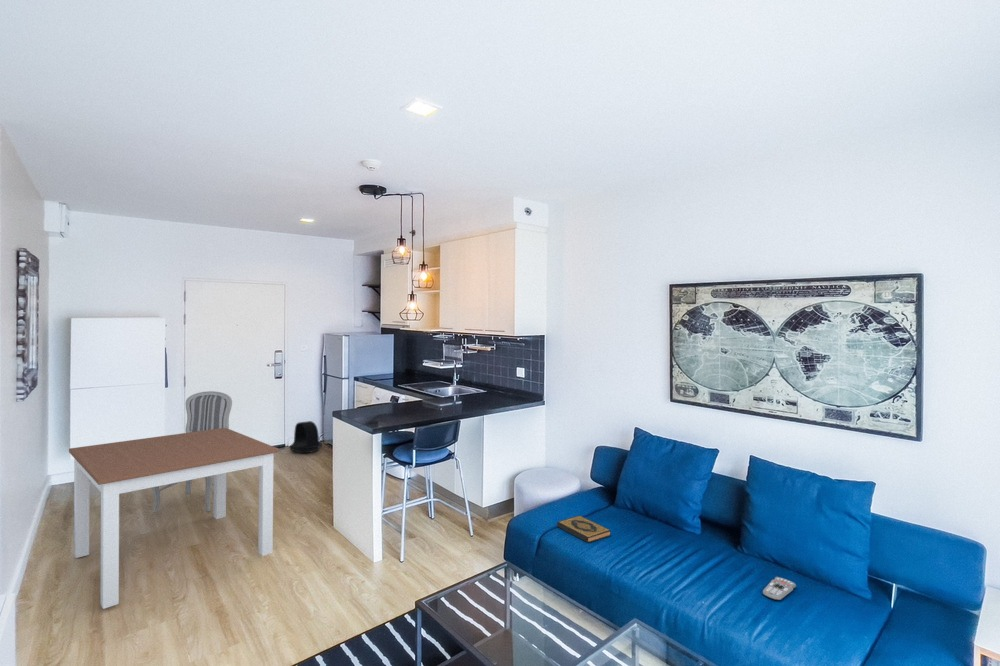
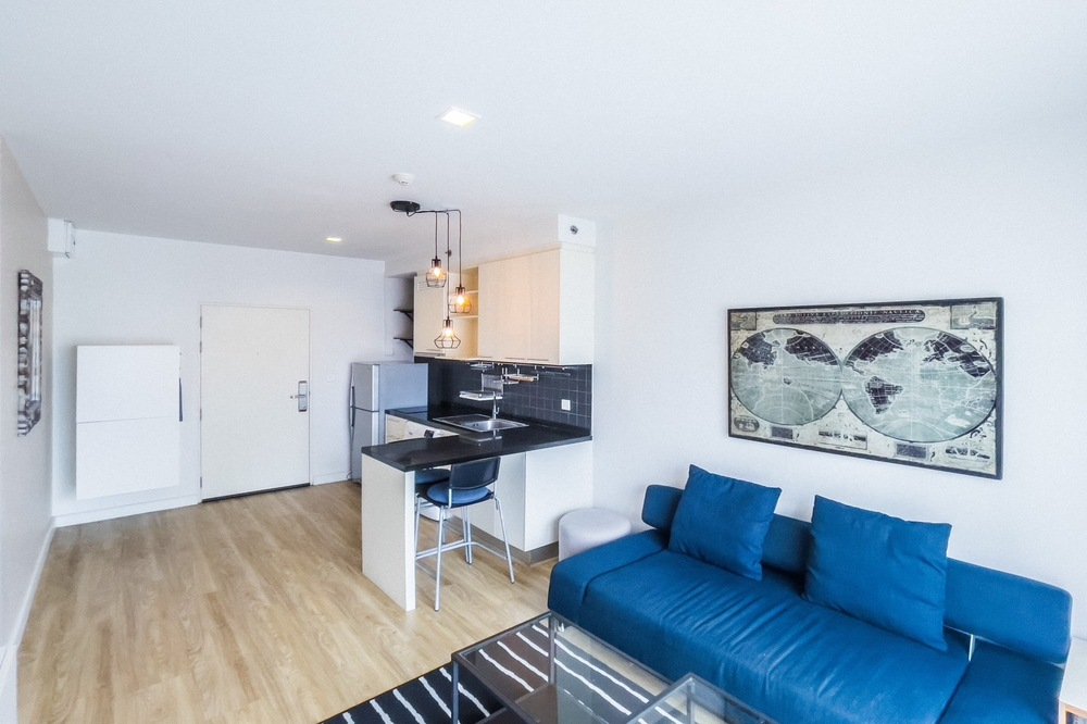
- dining chair [151,390,233,514]
- dining table [68,428,280,610]
- hardback book [556,514,612,544]
- backpack [289,420,324,454]
- remote control [762,576,797,601]
